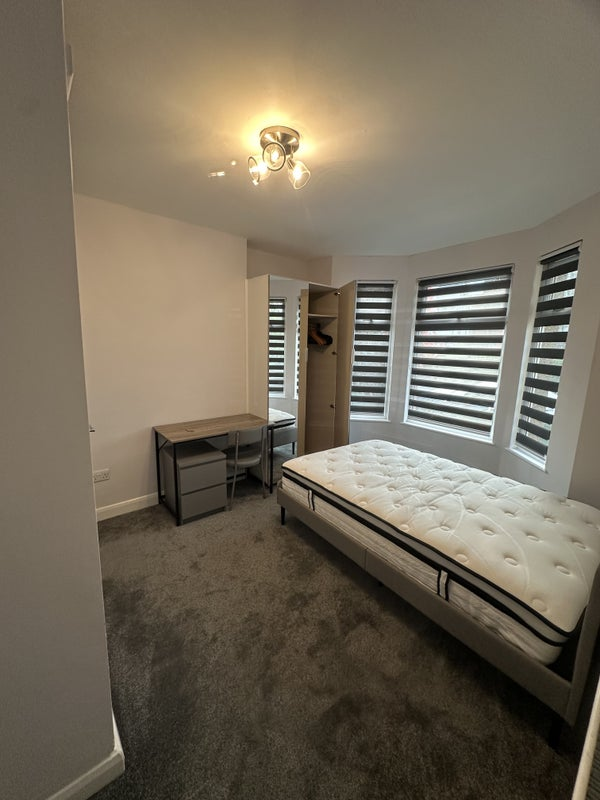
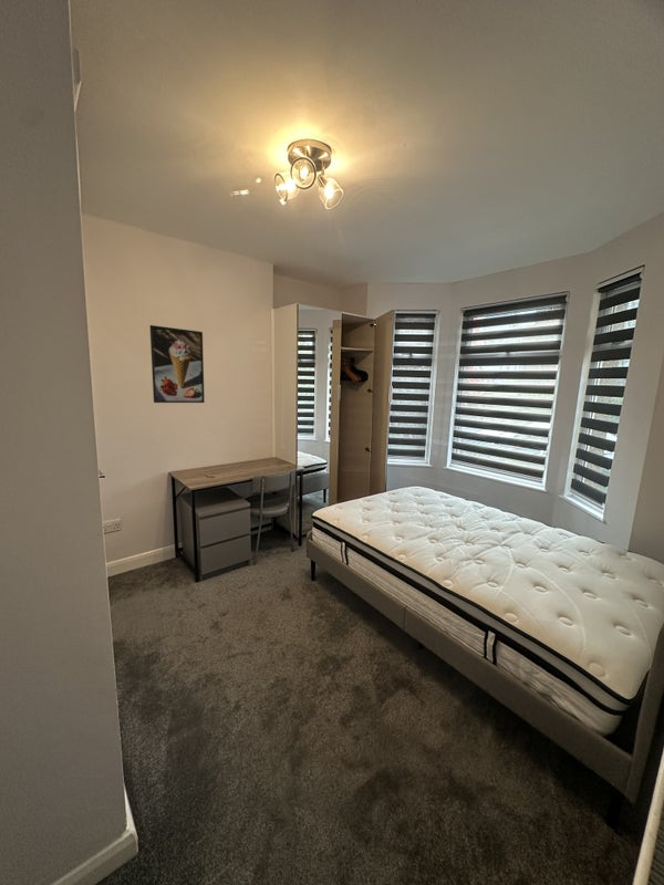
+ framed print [148,324,206,404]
